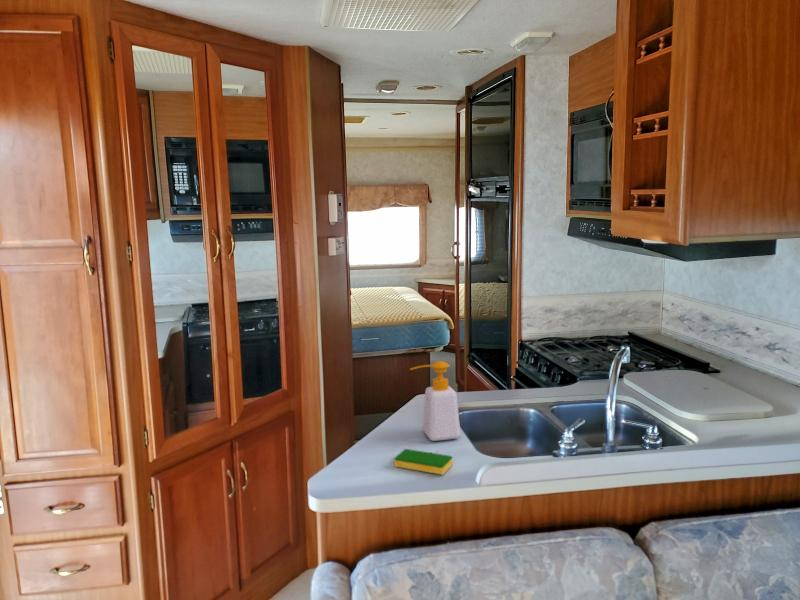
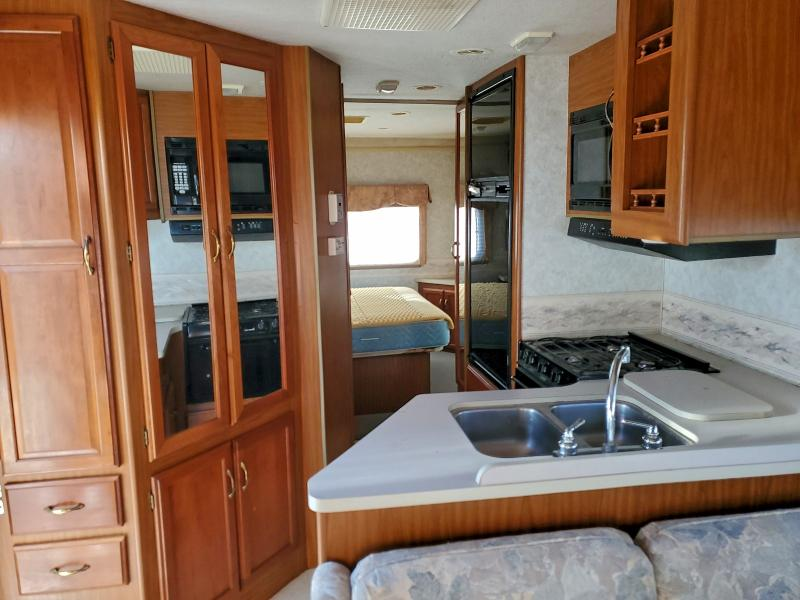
- soap bottle [409,360,462,442]
- dish sponge [393,448,453,475]
